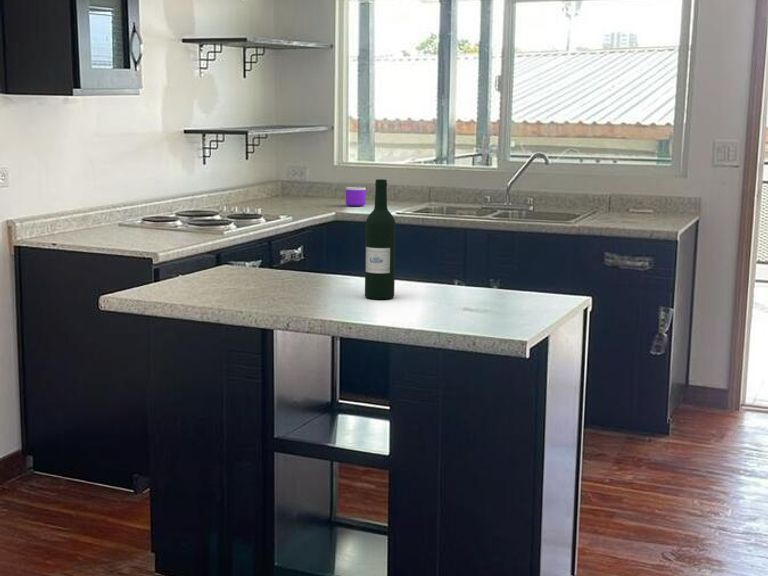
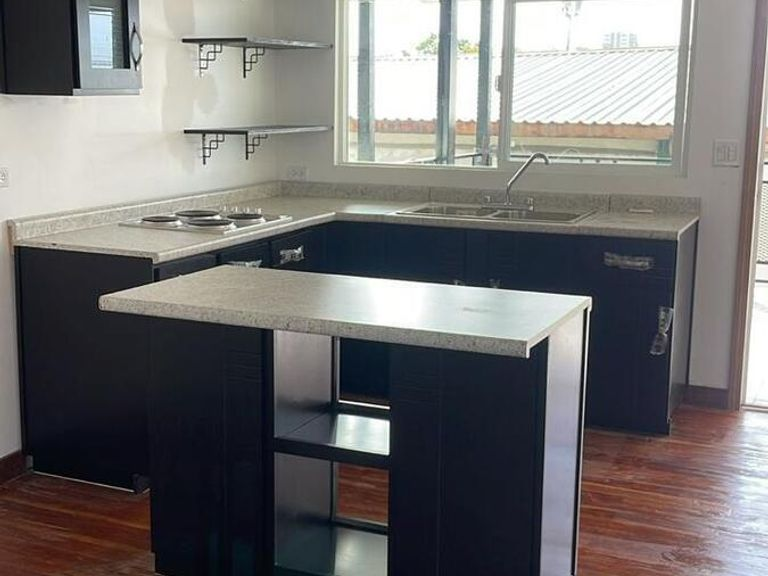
- wine bottle [364,178,396,300]
- mug [345,186,367,207]
